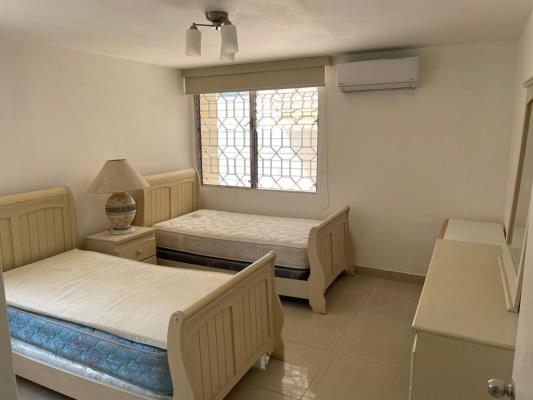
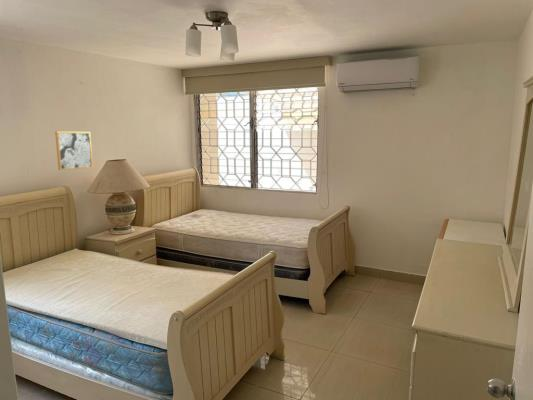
+ wall art [54,130,94,171]
